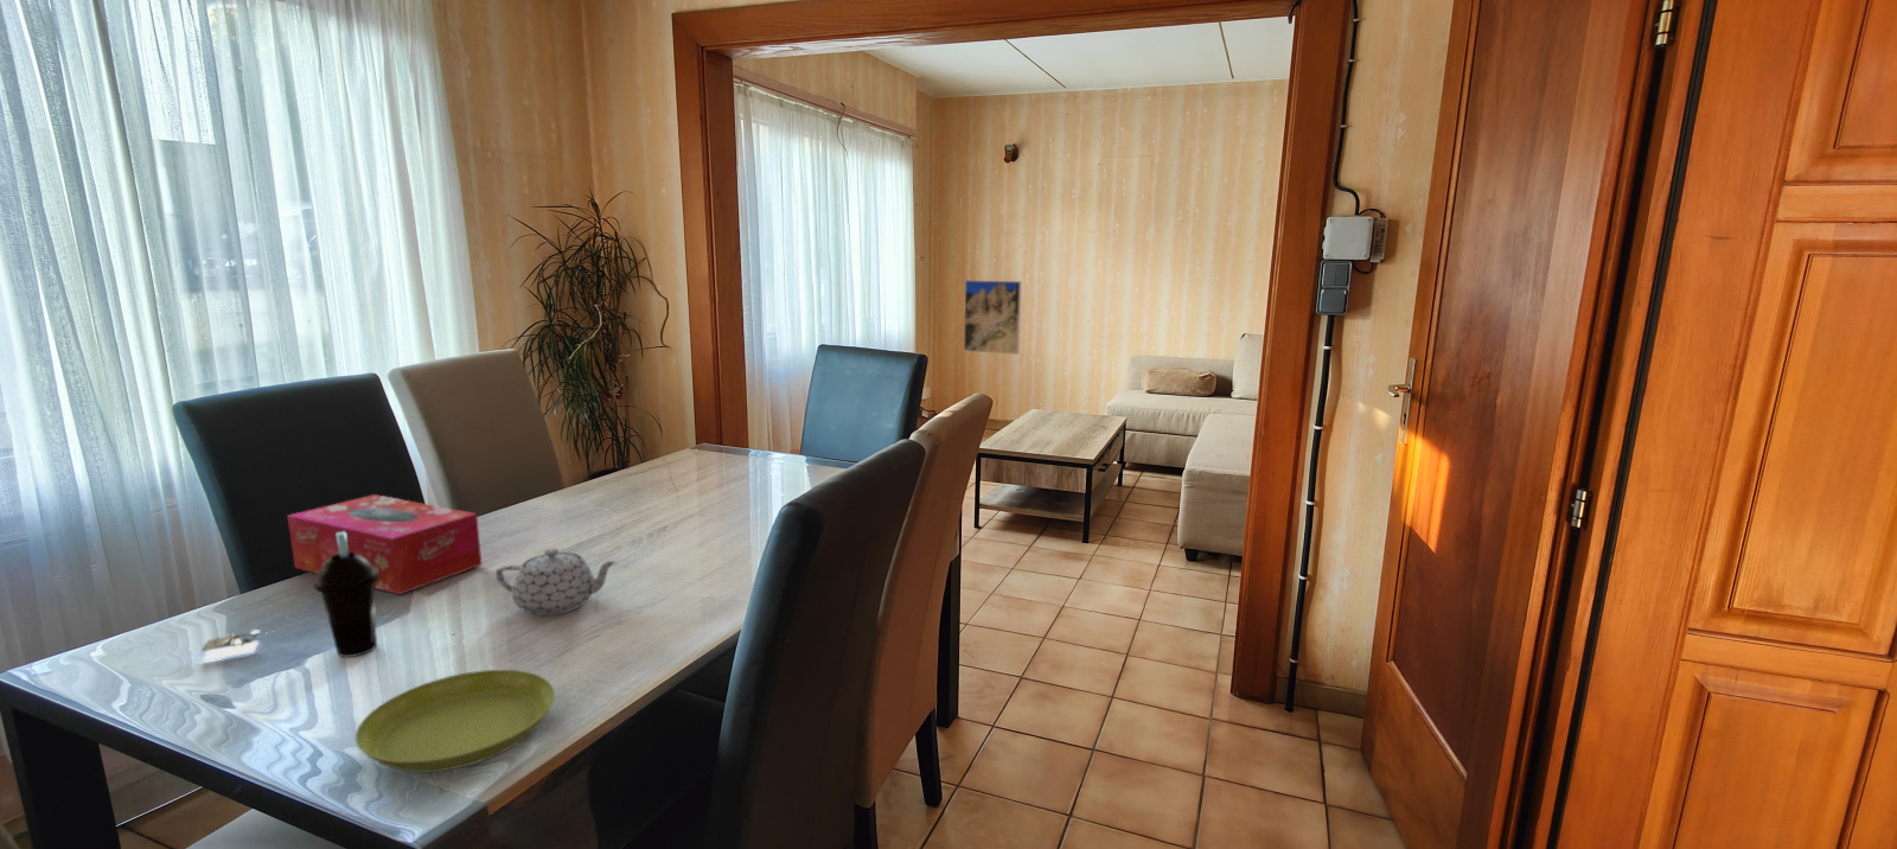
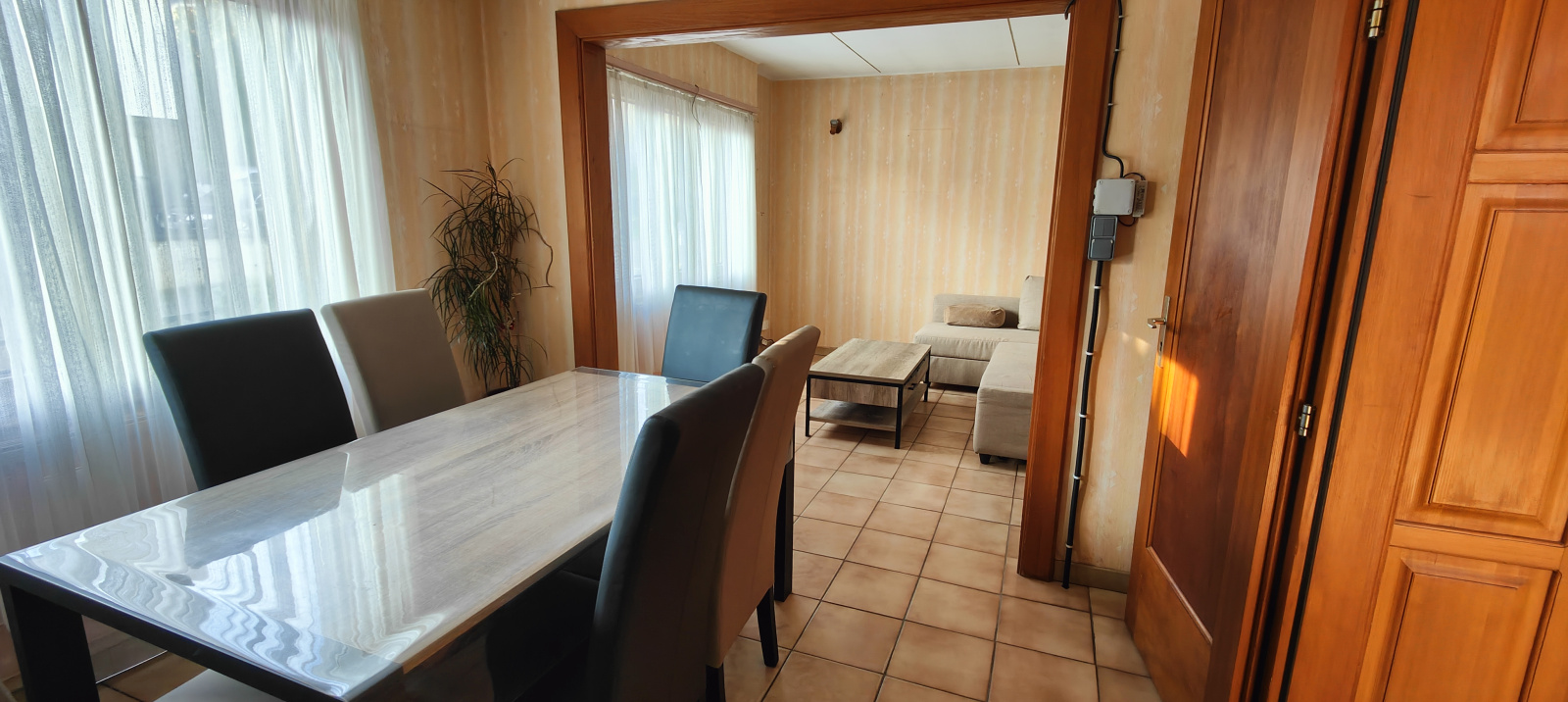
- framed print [963,278,1024,356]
- saucer [354,669,557,773]
- tissue box [286,493,483,595]
- cup [313,532,379,658]
- teapot [495,547,618,617]
- candle [201,628,263,662]
